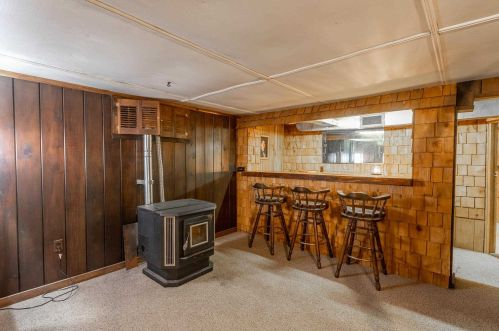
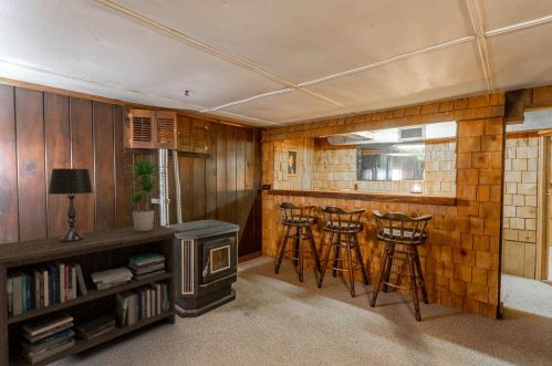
+ table lamp [48,167,94,242]
+ storage cabinet [0,223,181,366]
+ potted plant [122,155,170,232]
